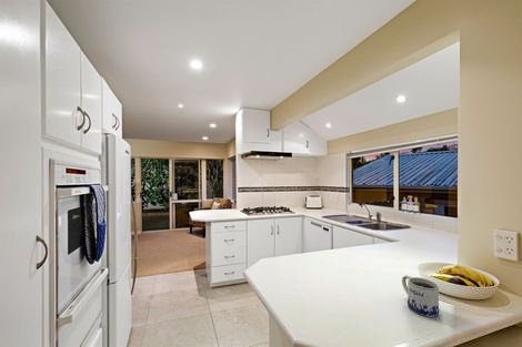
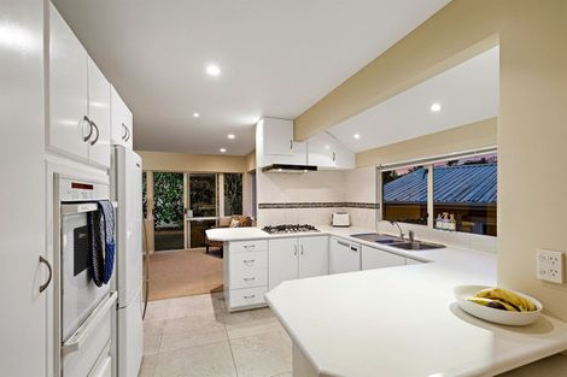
- mug [401,274,440,318]
